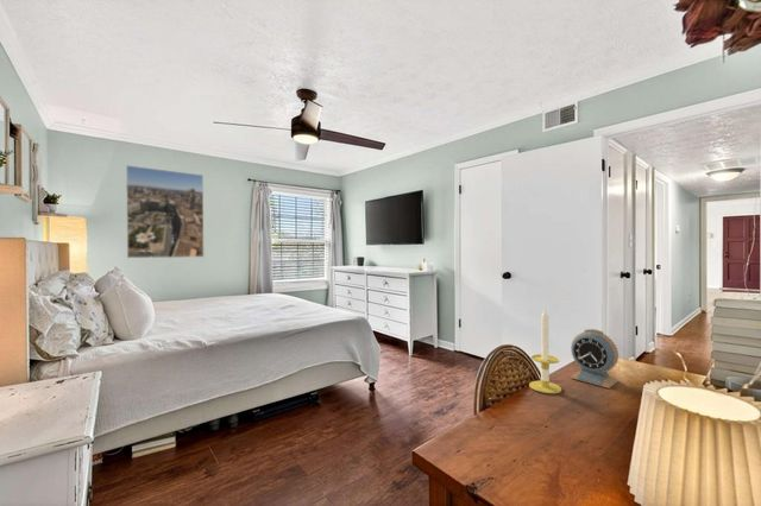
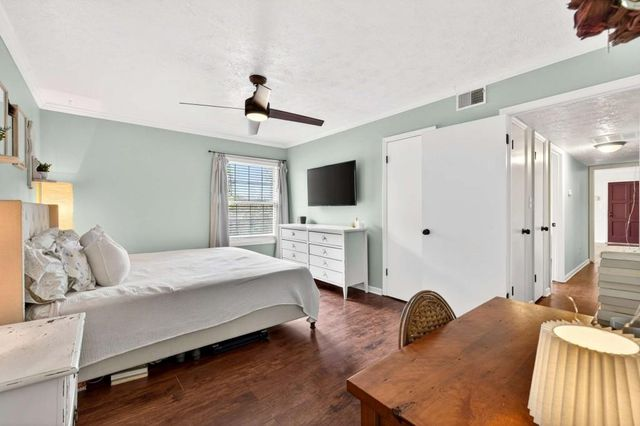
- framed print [125,164,205,259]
- candle [528,309,562,394]
- alarm clock [568,328,620,390]
